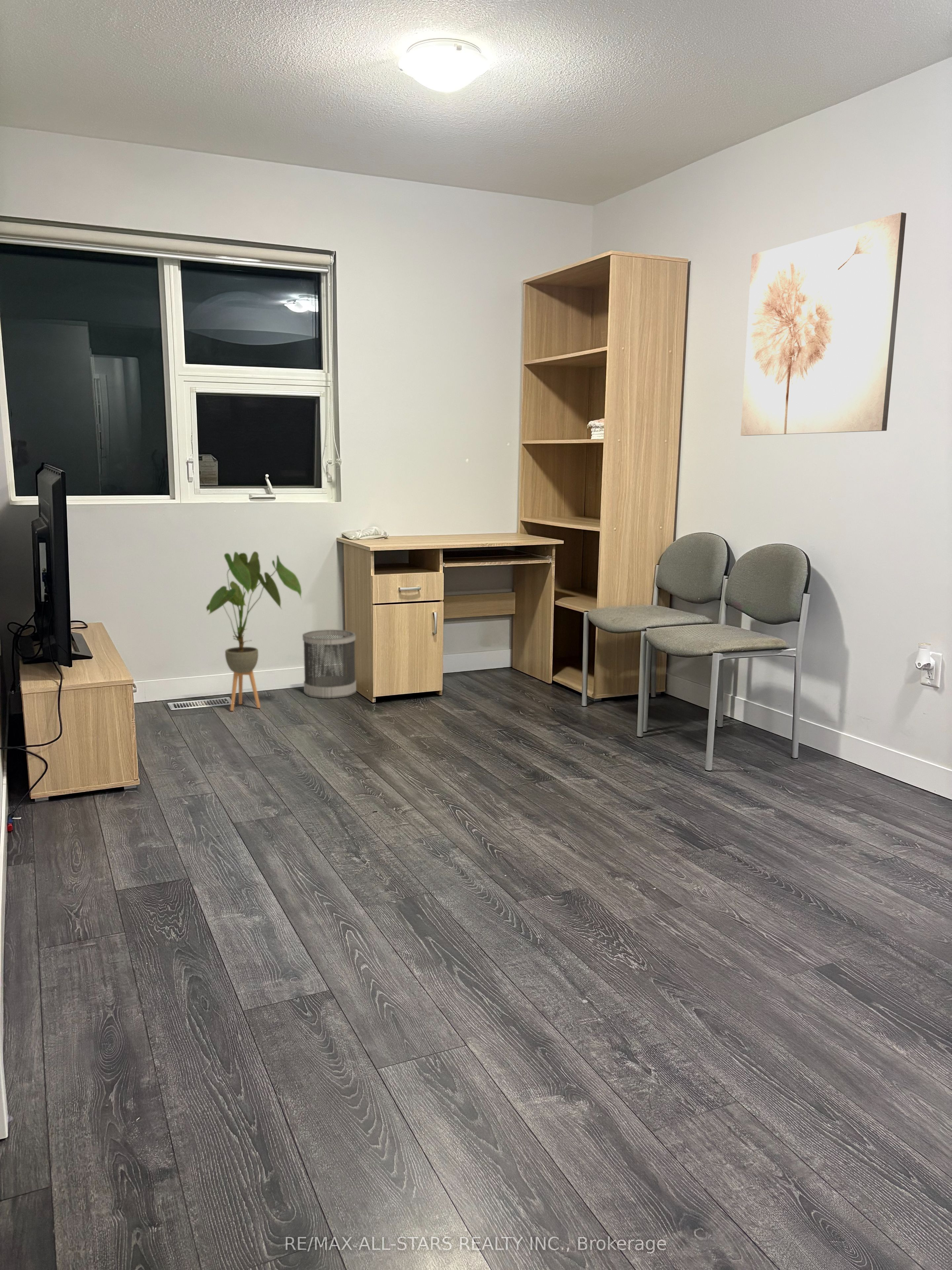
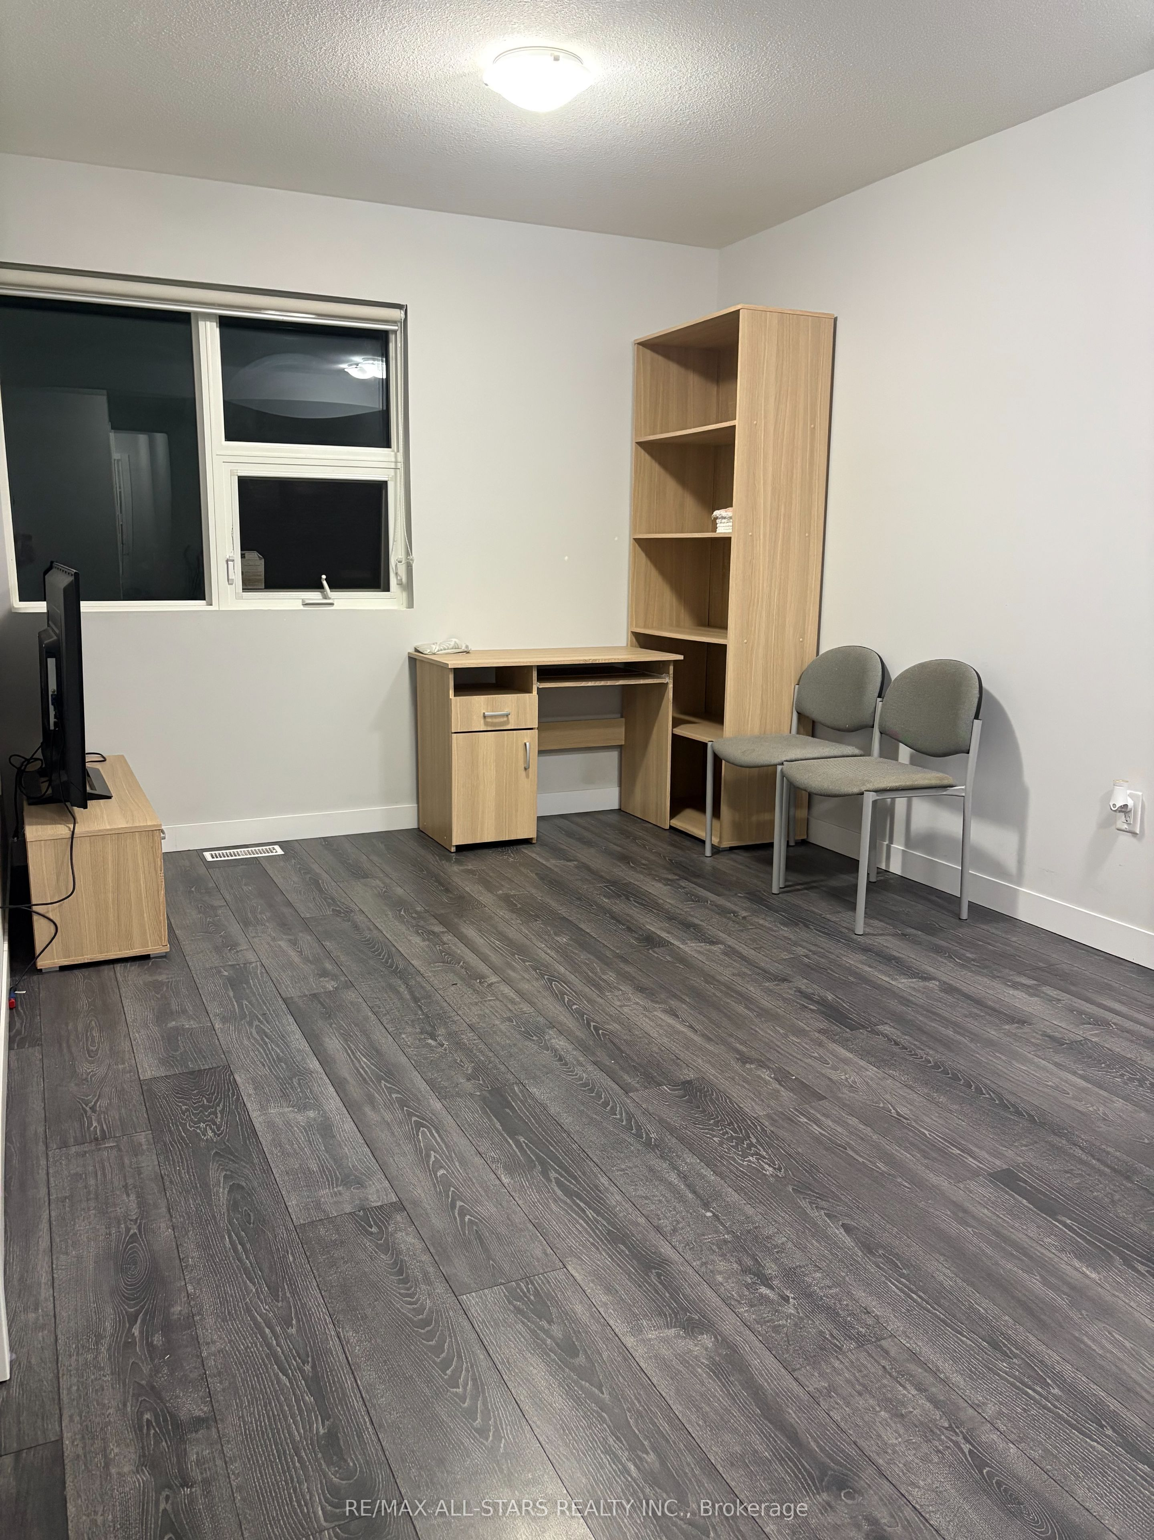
- wall art [740,212,907,436]
- house plant [206,551,302,711]
- wastebasket [302,629,357,699]
